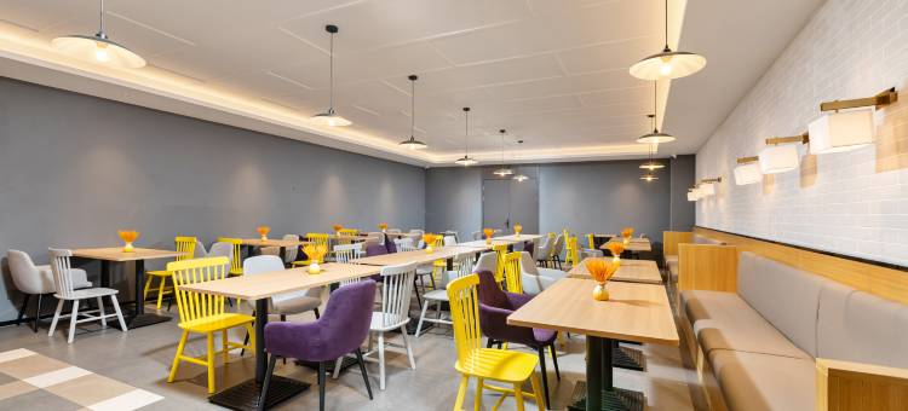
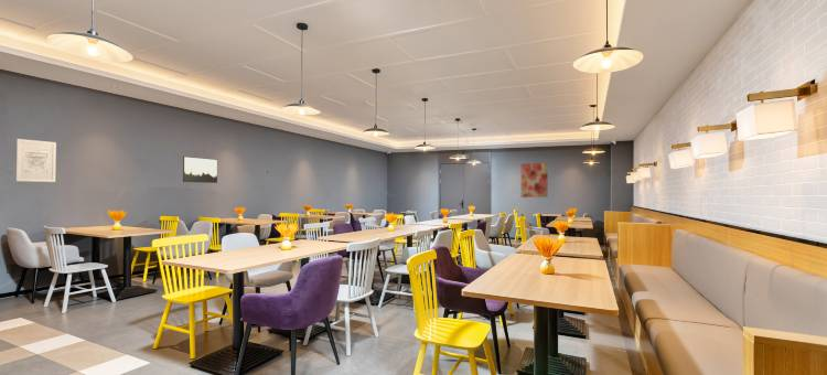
+ wall art [182,156,218,184]
+ wall art [15,138,57,183]
+ wall art [520,162,549,199]
